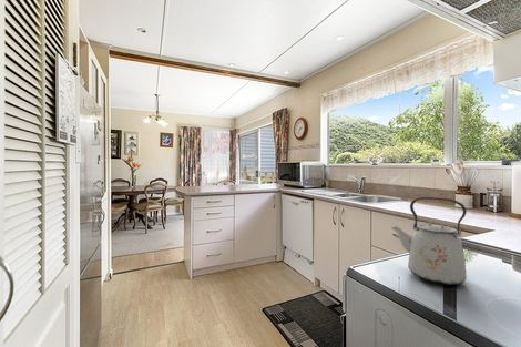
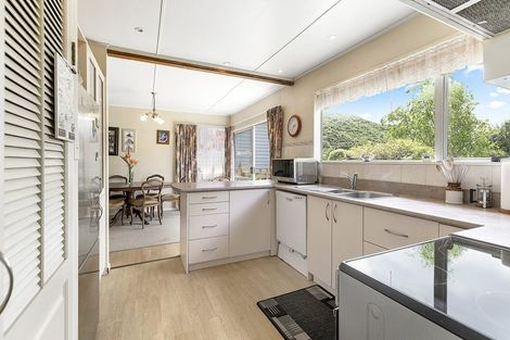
- kettle [391,196,468,286]
